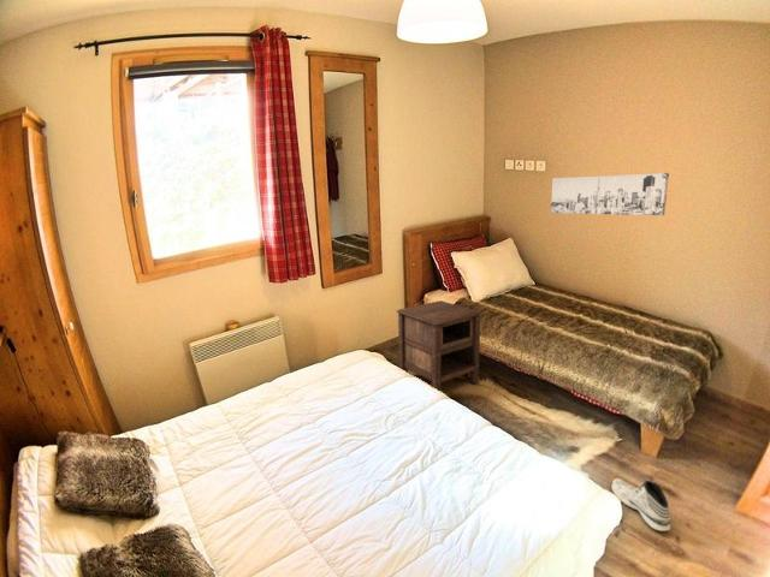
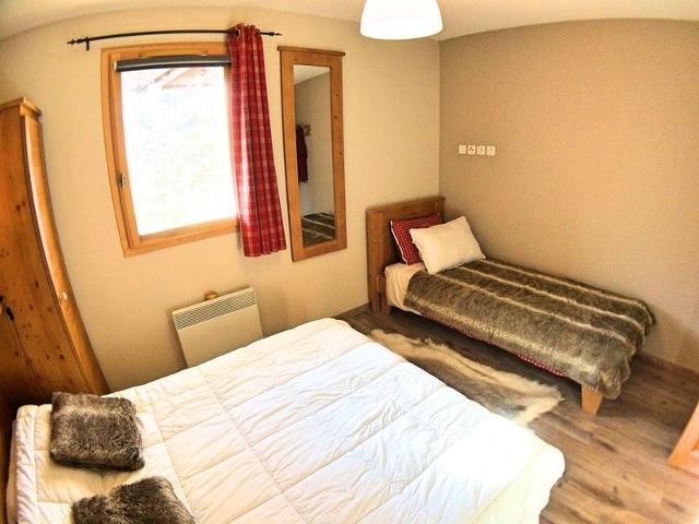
- sneaker [610,477,671,533]
- wall art [550,172,670,216]
- nightstand [395,299,484,392]
